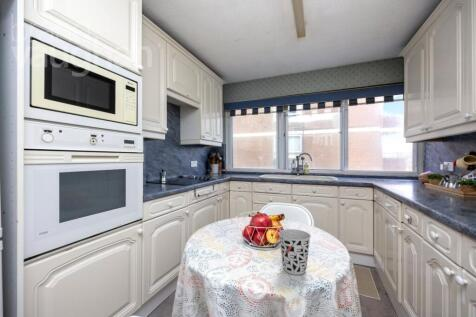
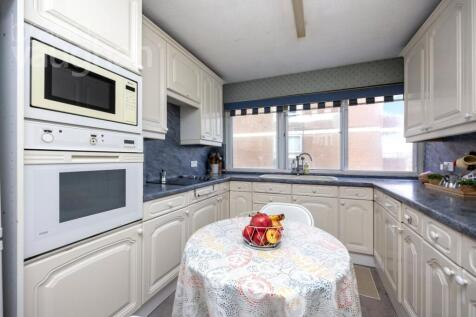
- cup [278,228,312,276]
